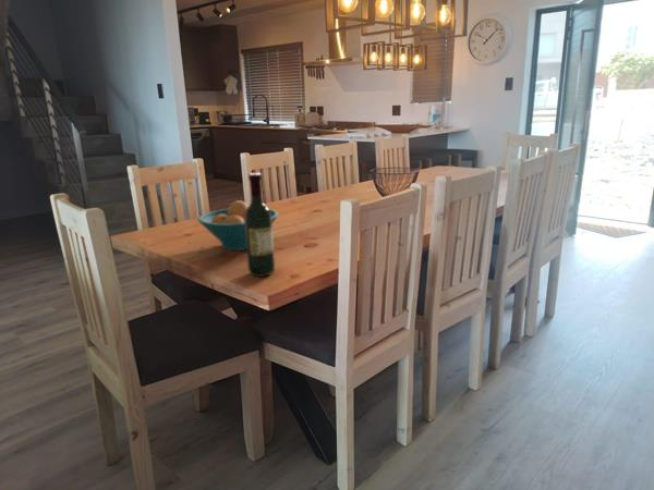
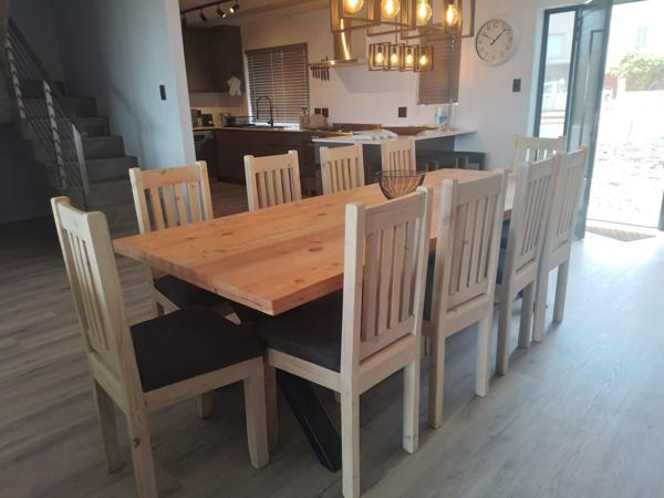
- fruit bowl [197,199,280,252]
- wine bottle [245,172,276,278]
